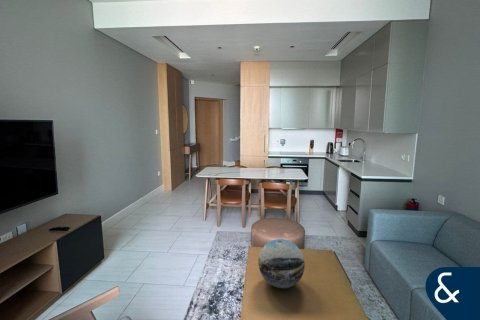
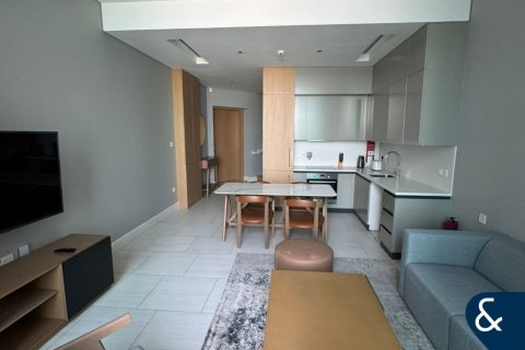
- decorative orb [257,238,306,289]
